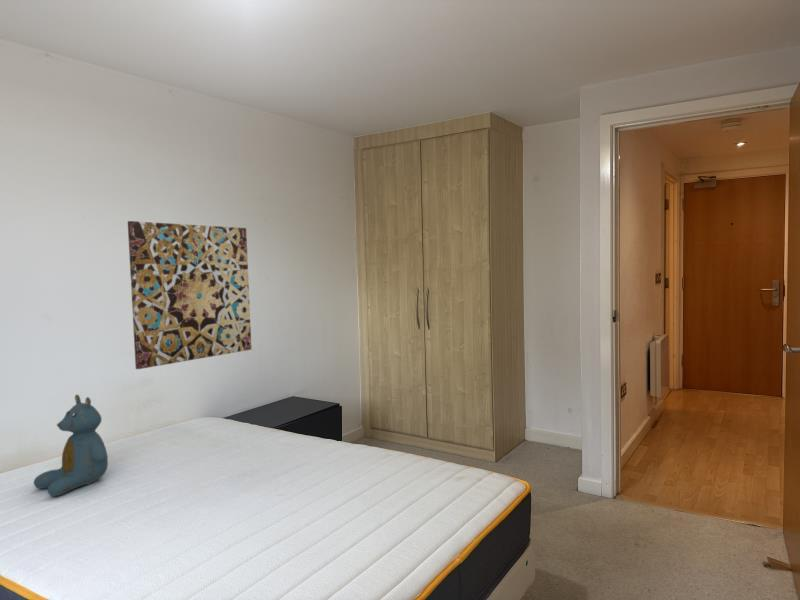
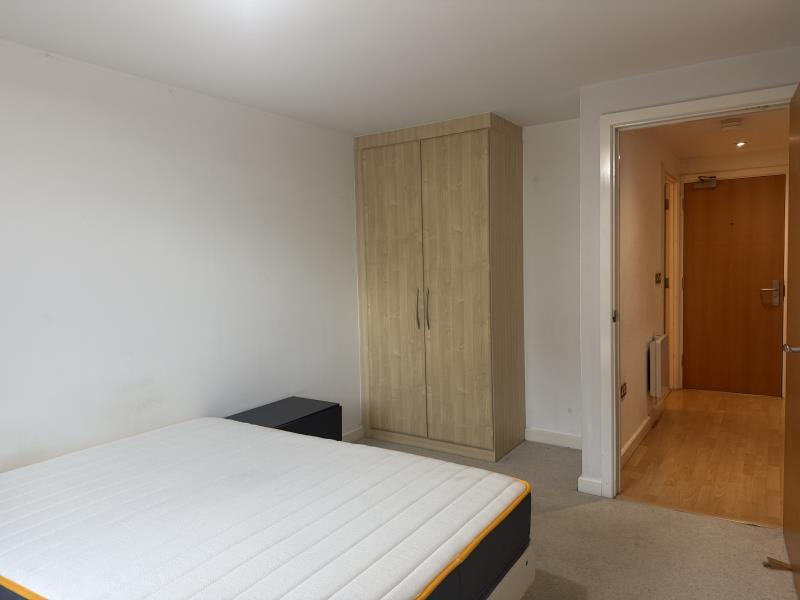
- wall art [127,220,253,370]
- teddy bear [33,393,109,498]
